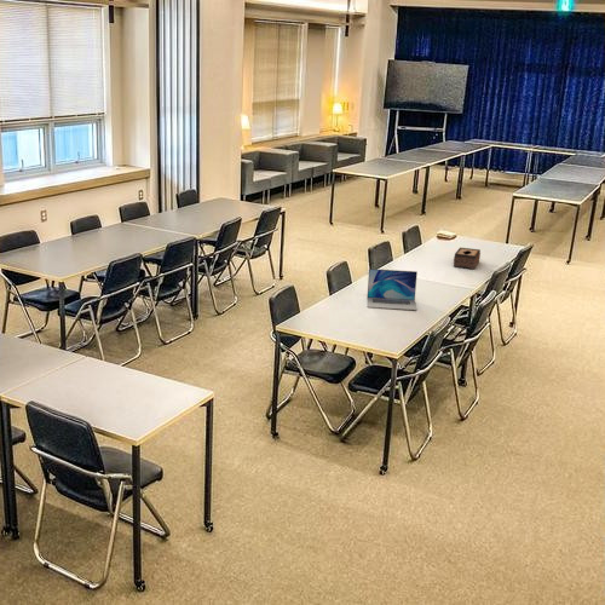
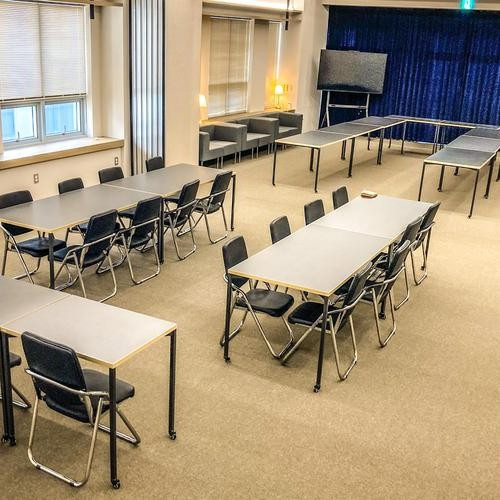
- laptop [367,267,419,311]
- tissue box [453,247,482,270]
